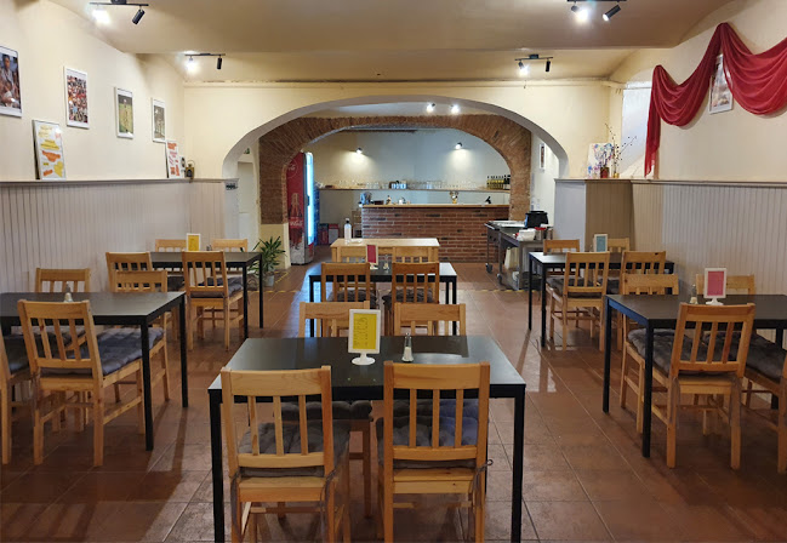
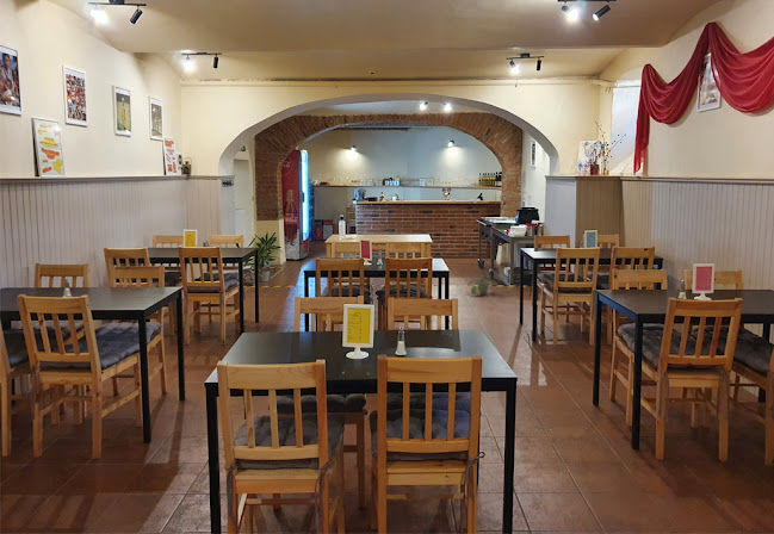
+ potted plant [466,273,499,297]
